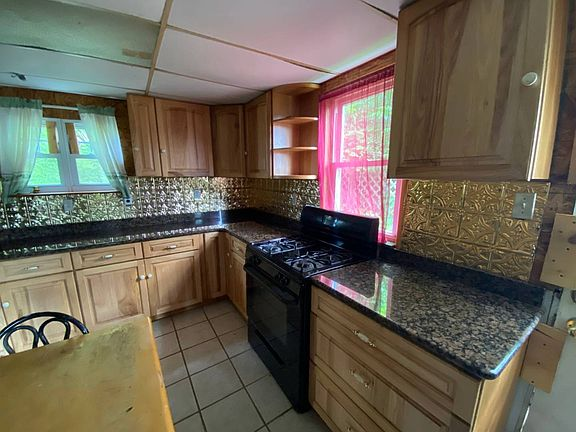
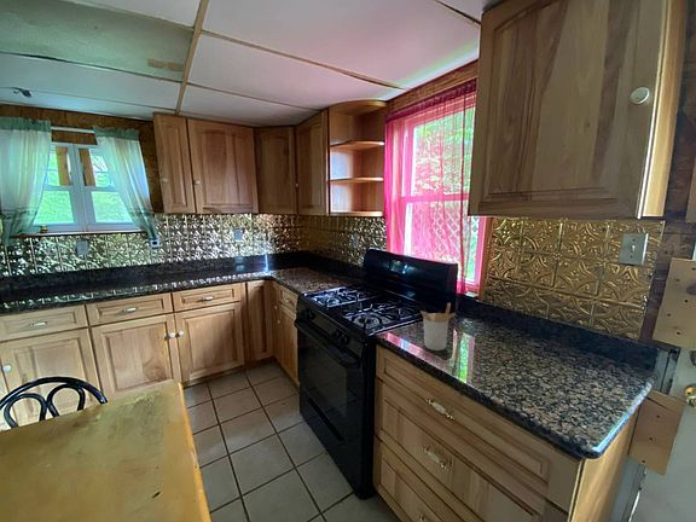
+ utensil holder [419,302,457,352]
